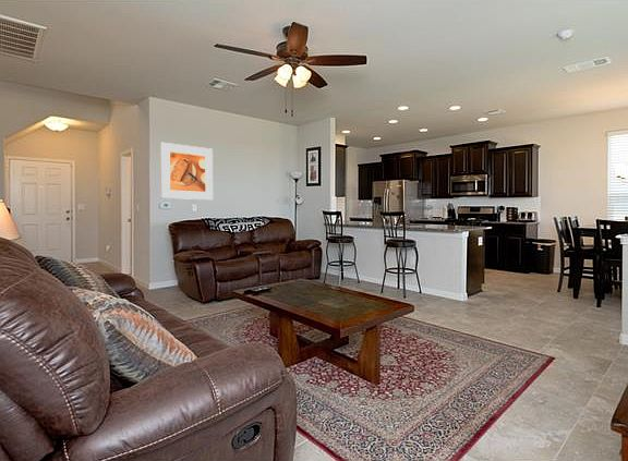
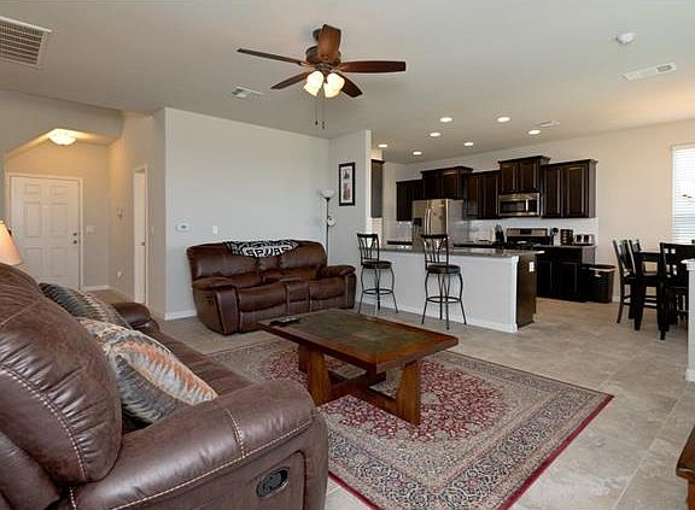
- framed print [160,142,214,201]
